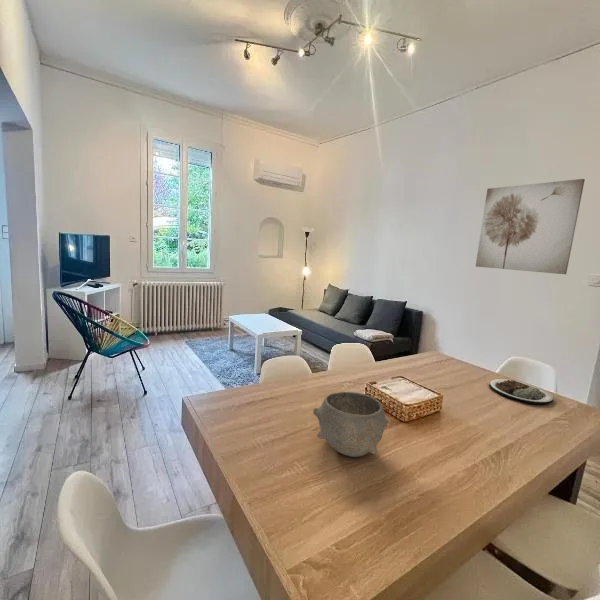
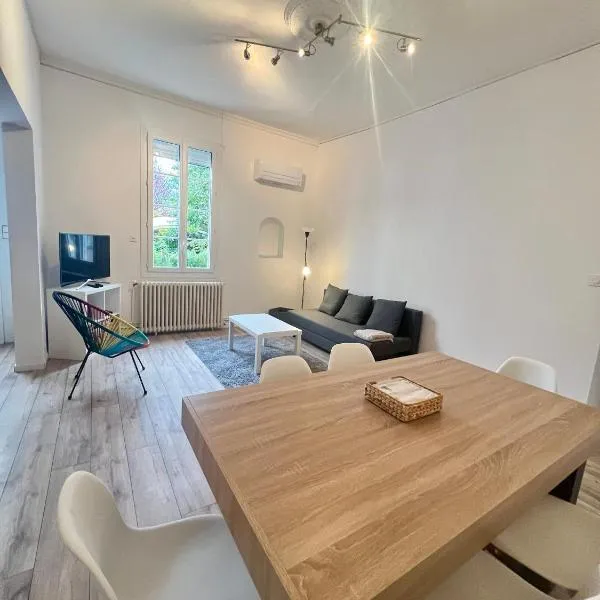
- wall art [475,178,586,275]
- plate [488,378,554,405]
- bowl [312,391,390,458]
